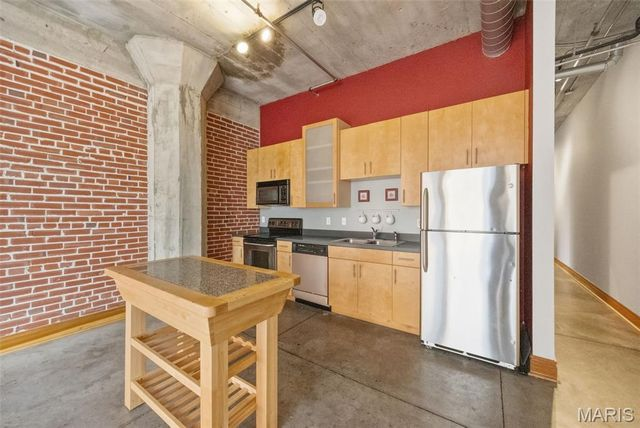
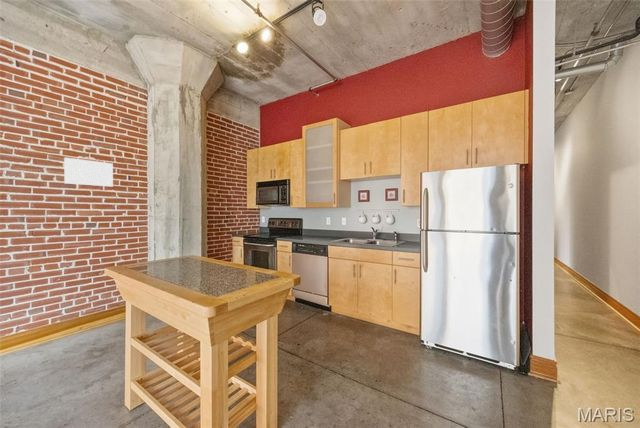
+ wall art [63,157,114,188]
